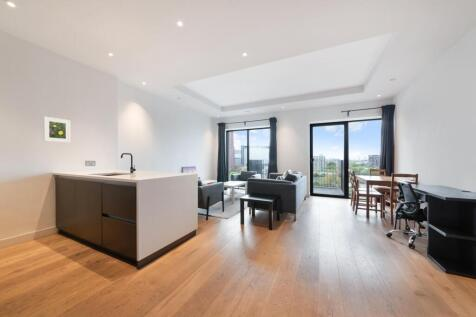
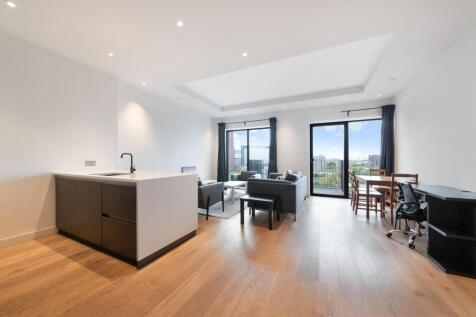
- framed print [43,116,71,144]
